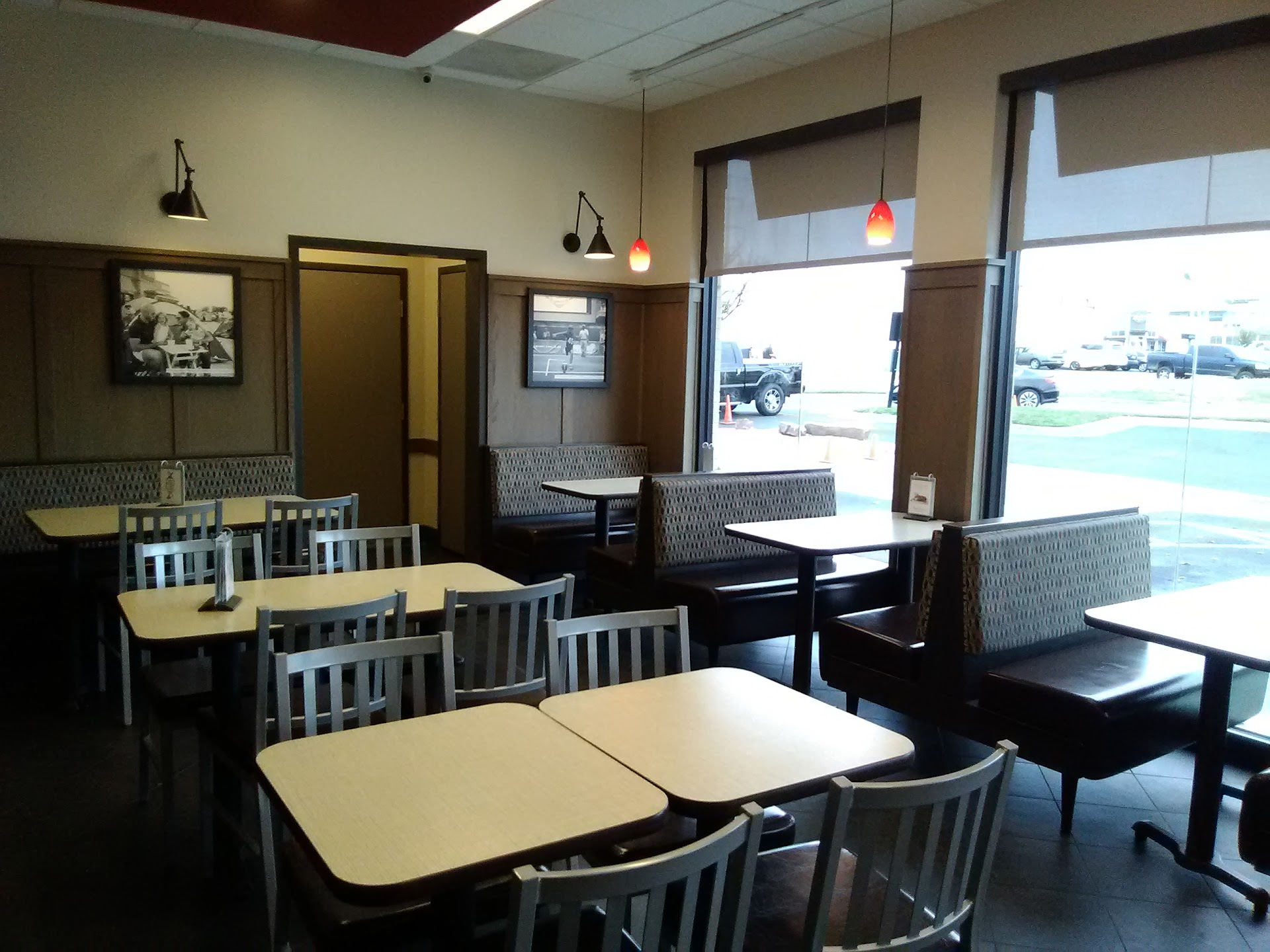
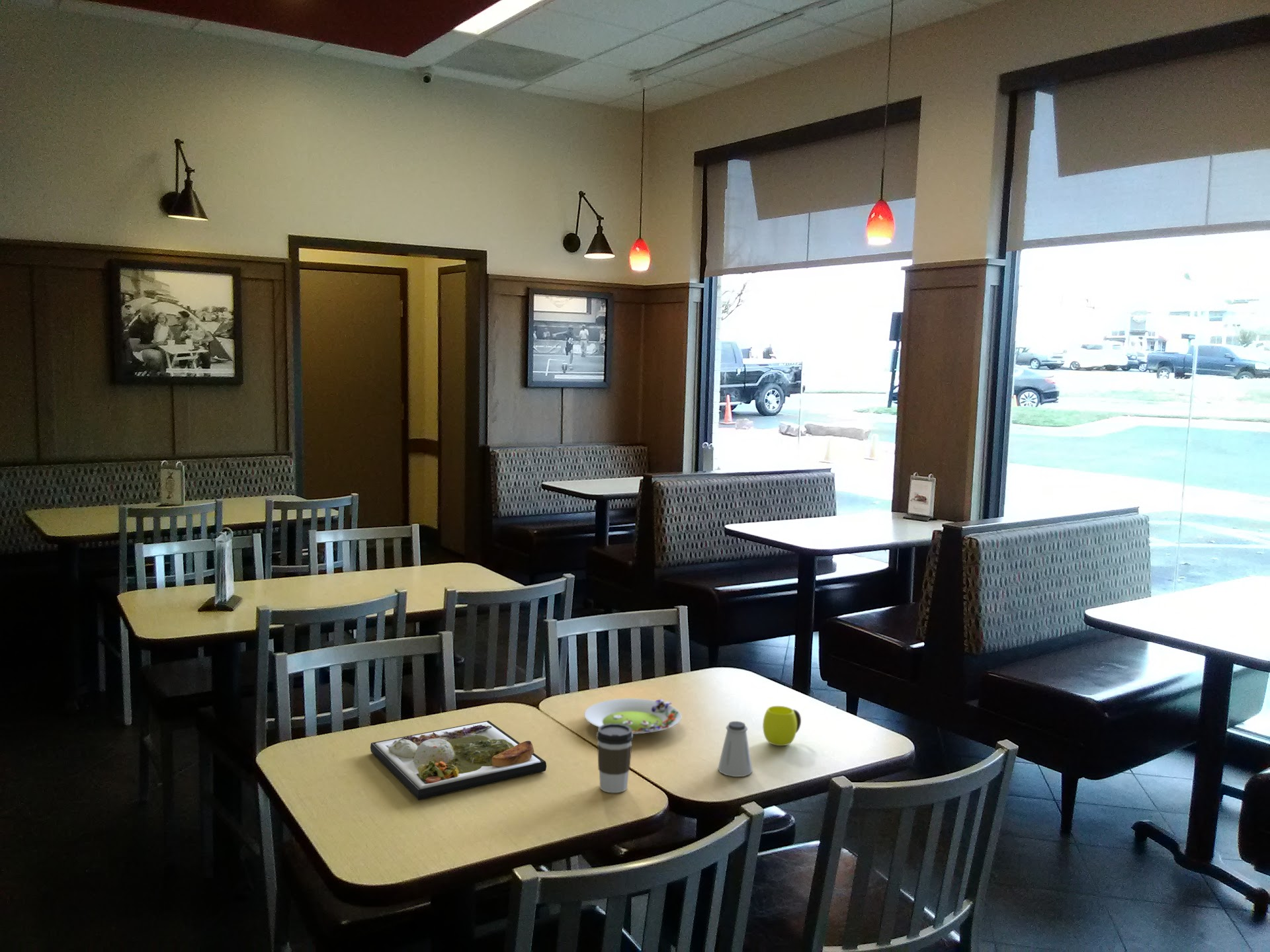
+ dinner plate [370,720,547,801]
+ coffee cup [596,723,634,793]
+ cup [762,705,802,746]
+ saltshaker [717,721,753,777]
+ salad plate [584,697,682,735]
